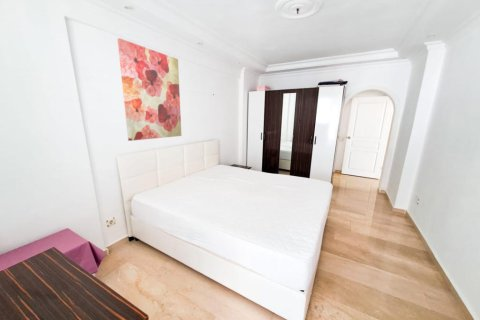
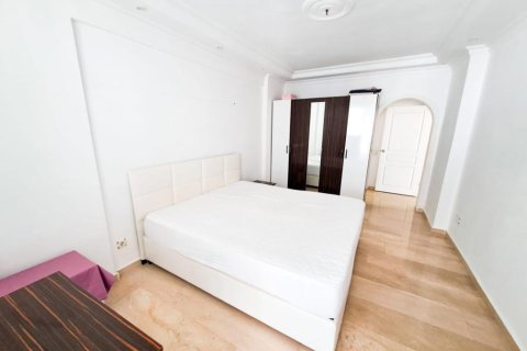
- wall art [117,37,182,142]
